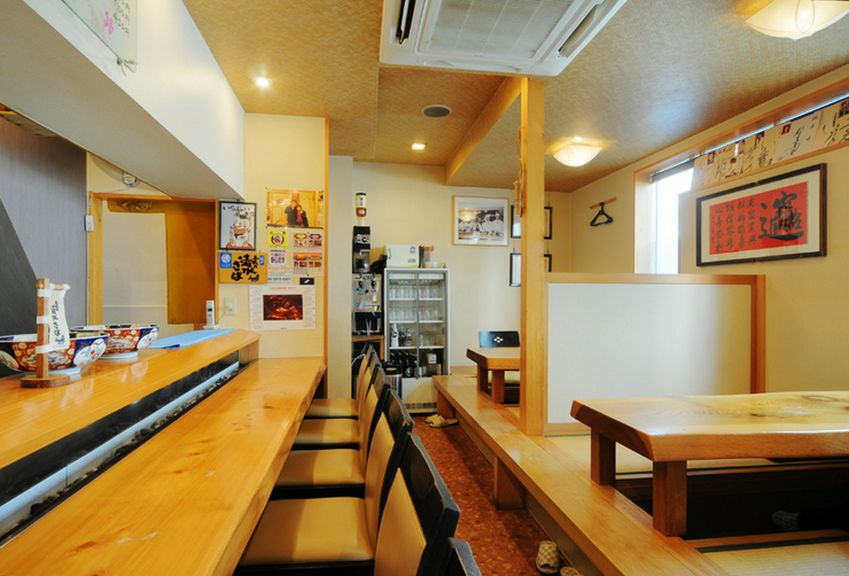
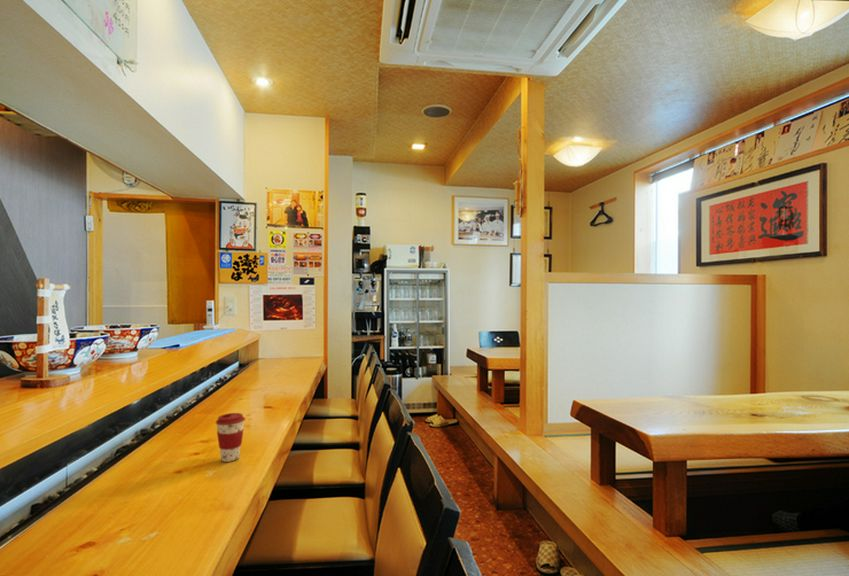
+ coffee cup [215,412,246,463]
